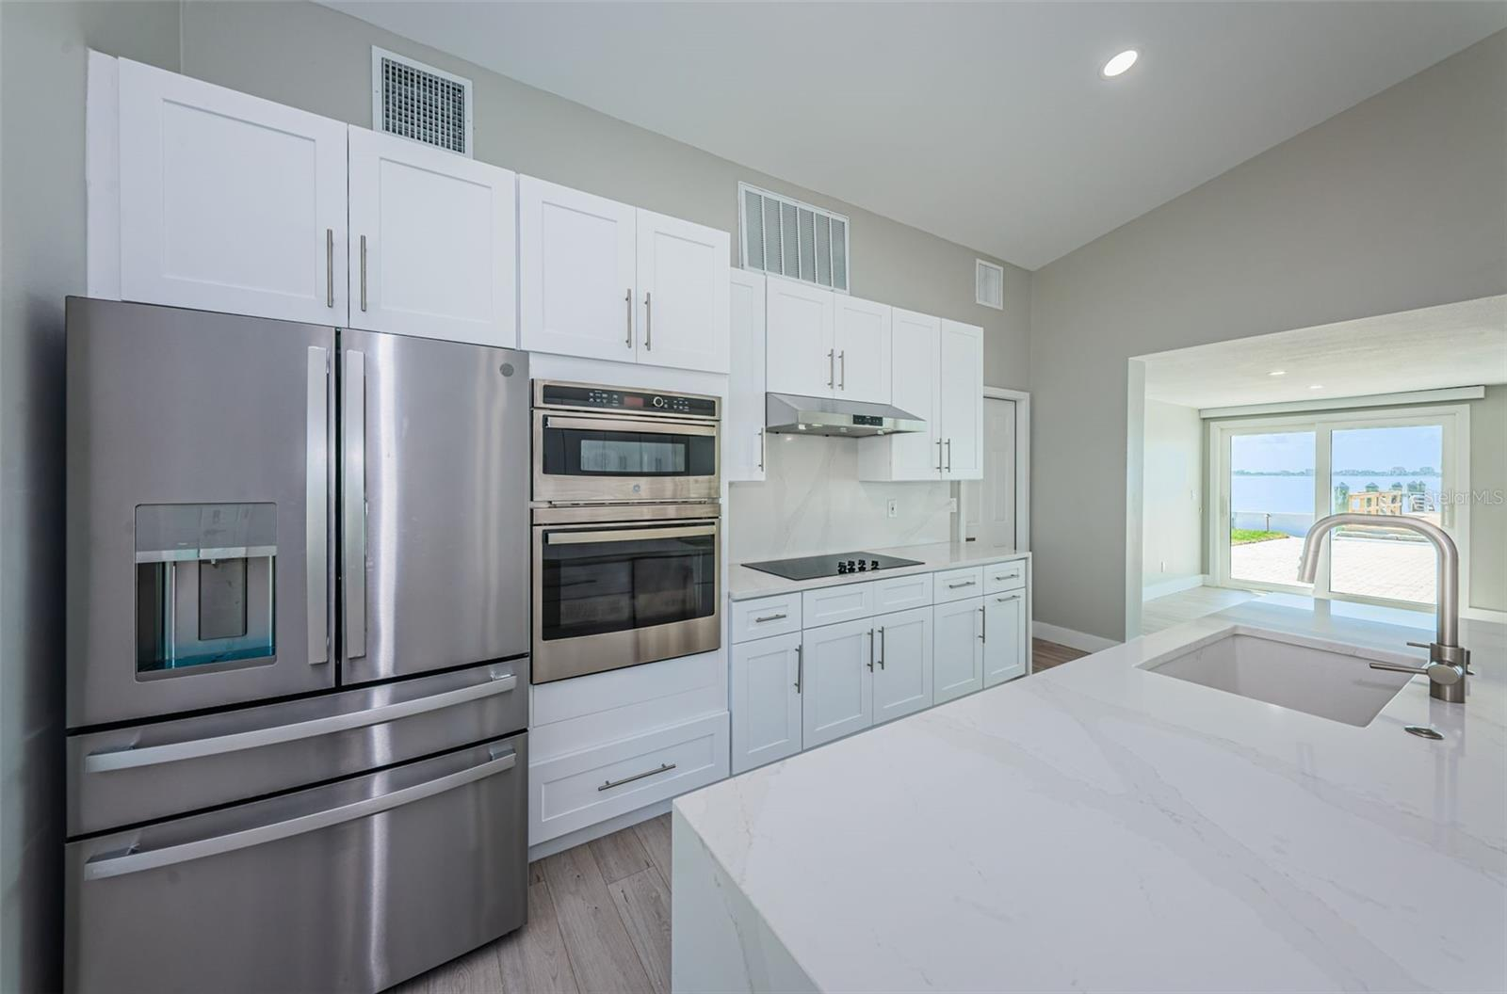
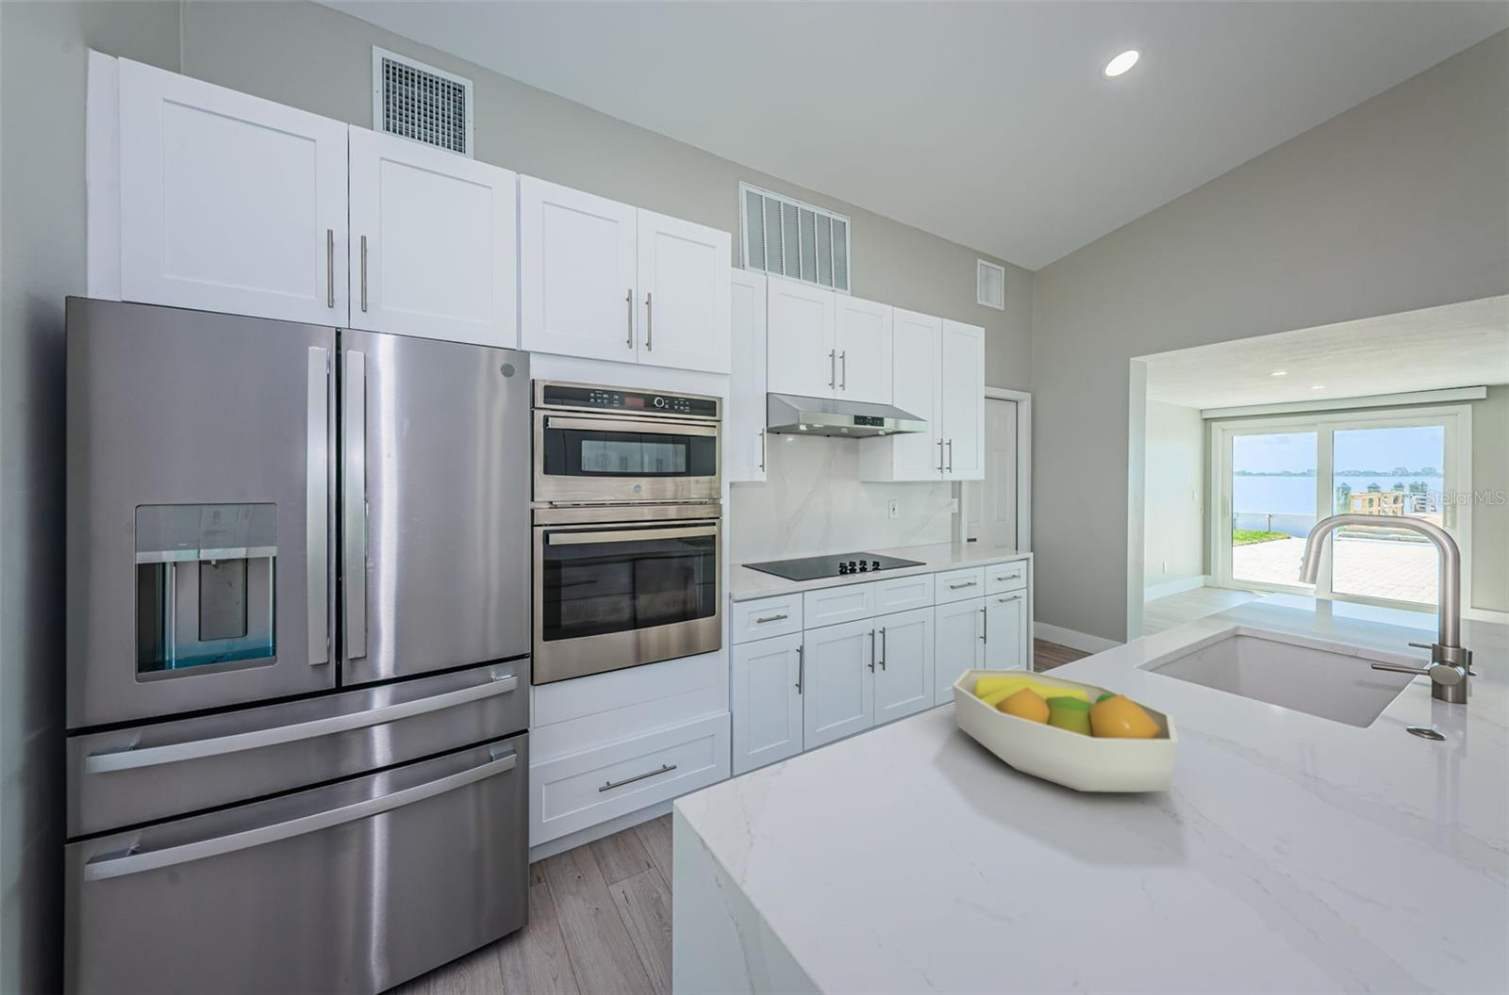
+ fruit bowl [951,669,1180,793]
